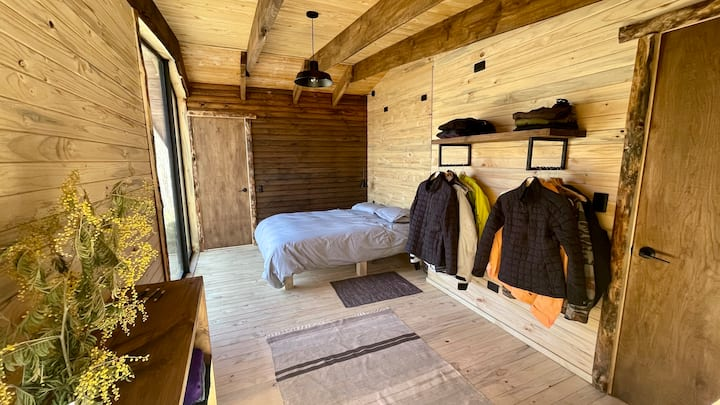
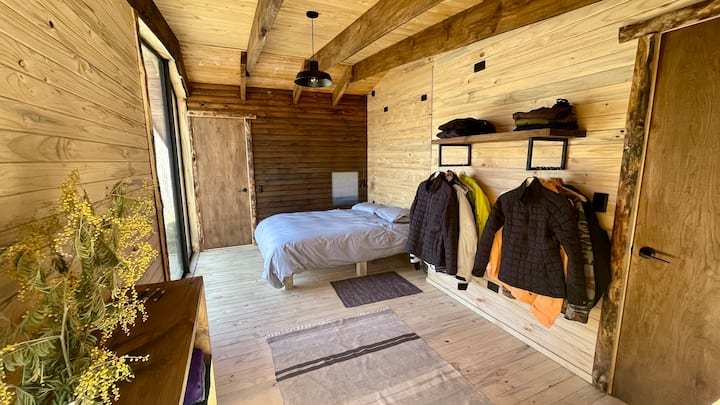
+ wall art [331,171,359,207]
